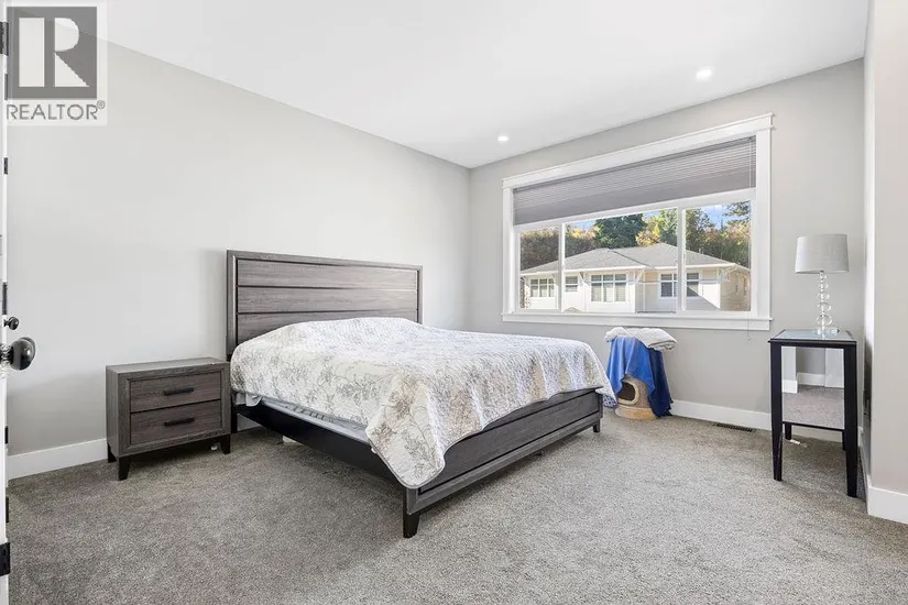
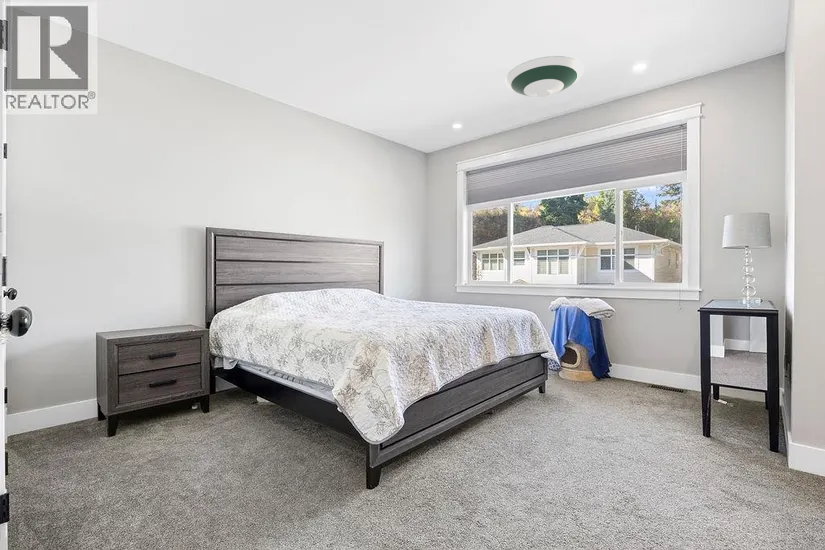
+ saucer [505,55,585,98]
